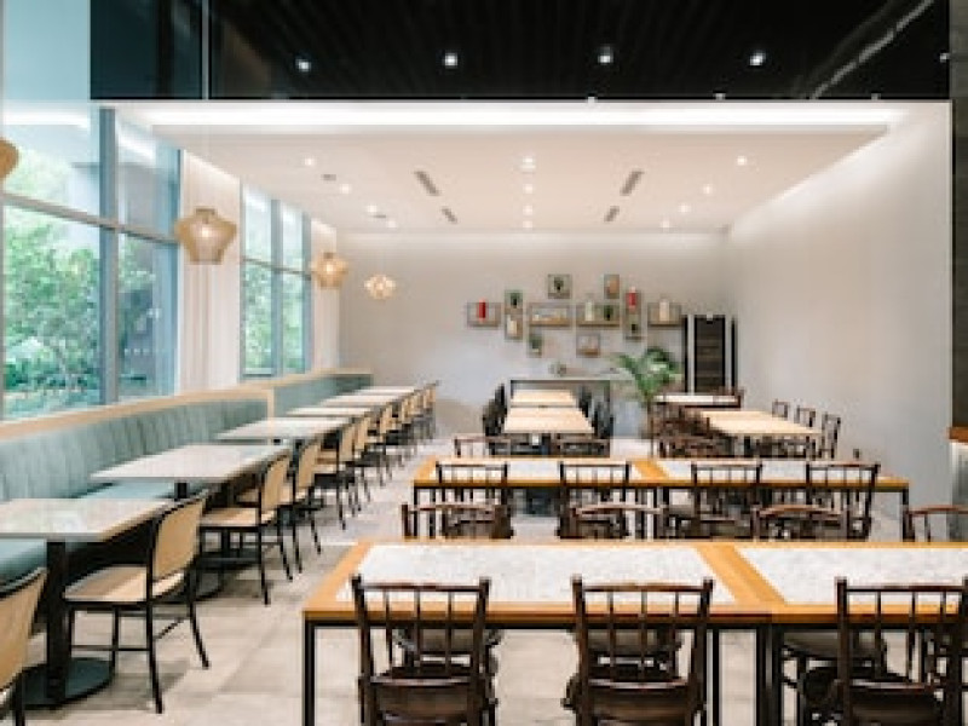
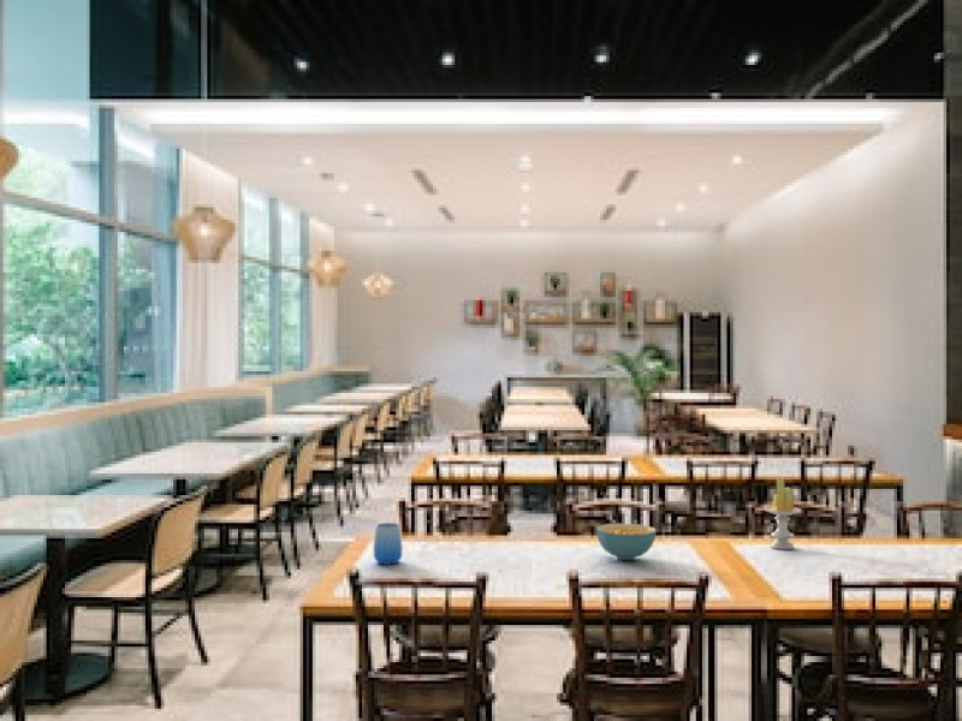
+ cup [373,522,404,566]
+ cereal bowl [595,523,657,561]
+ candle [762,476,802,550]
